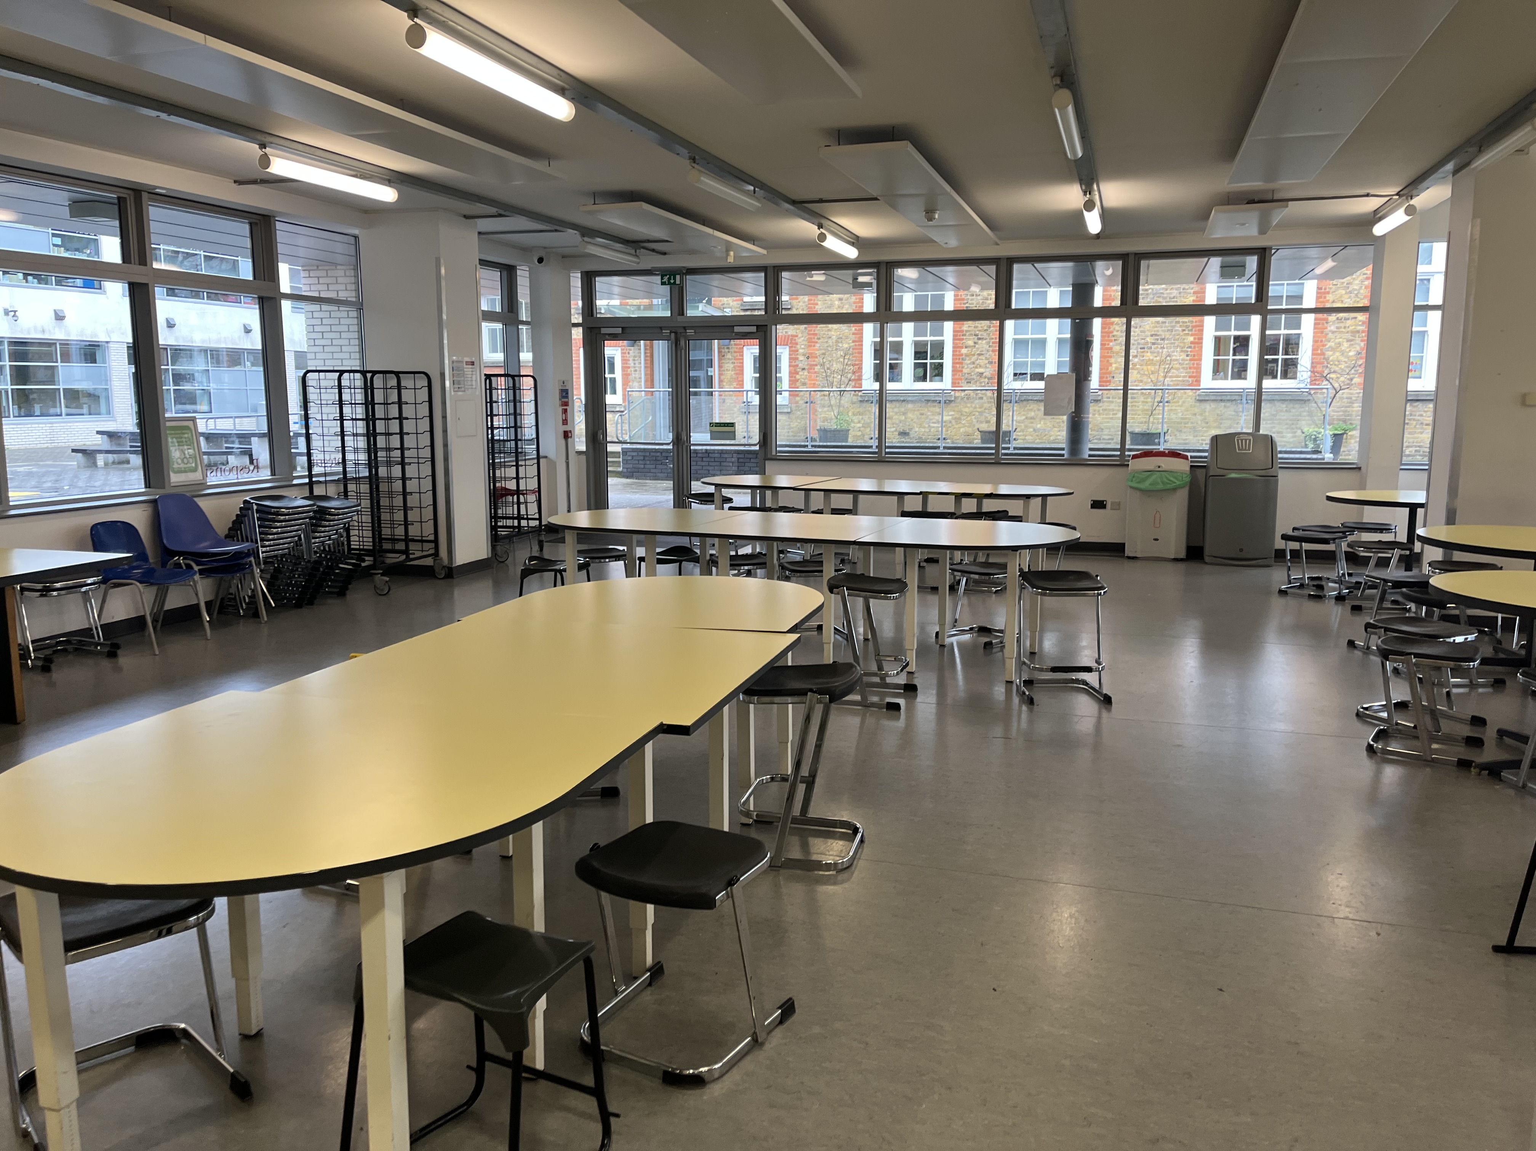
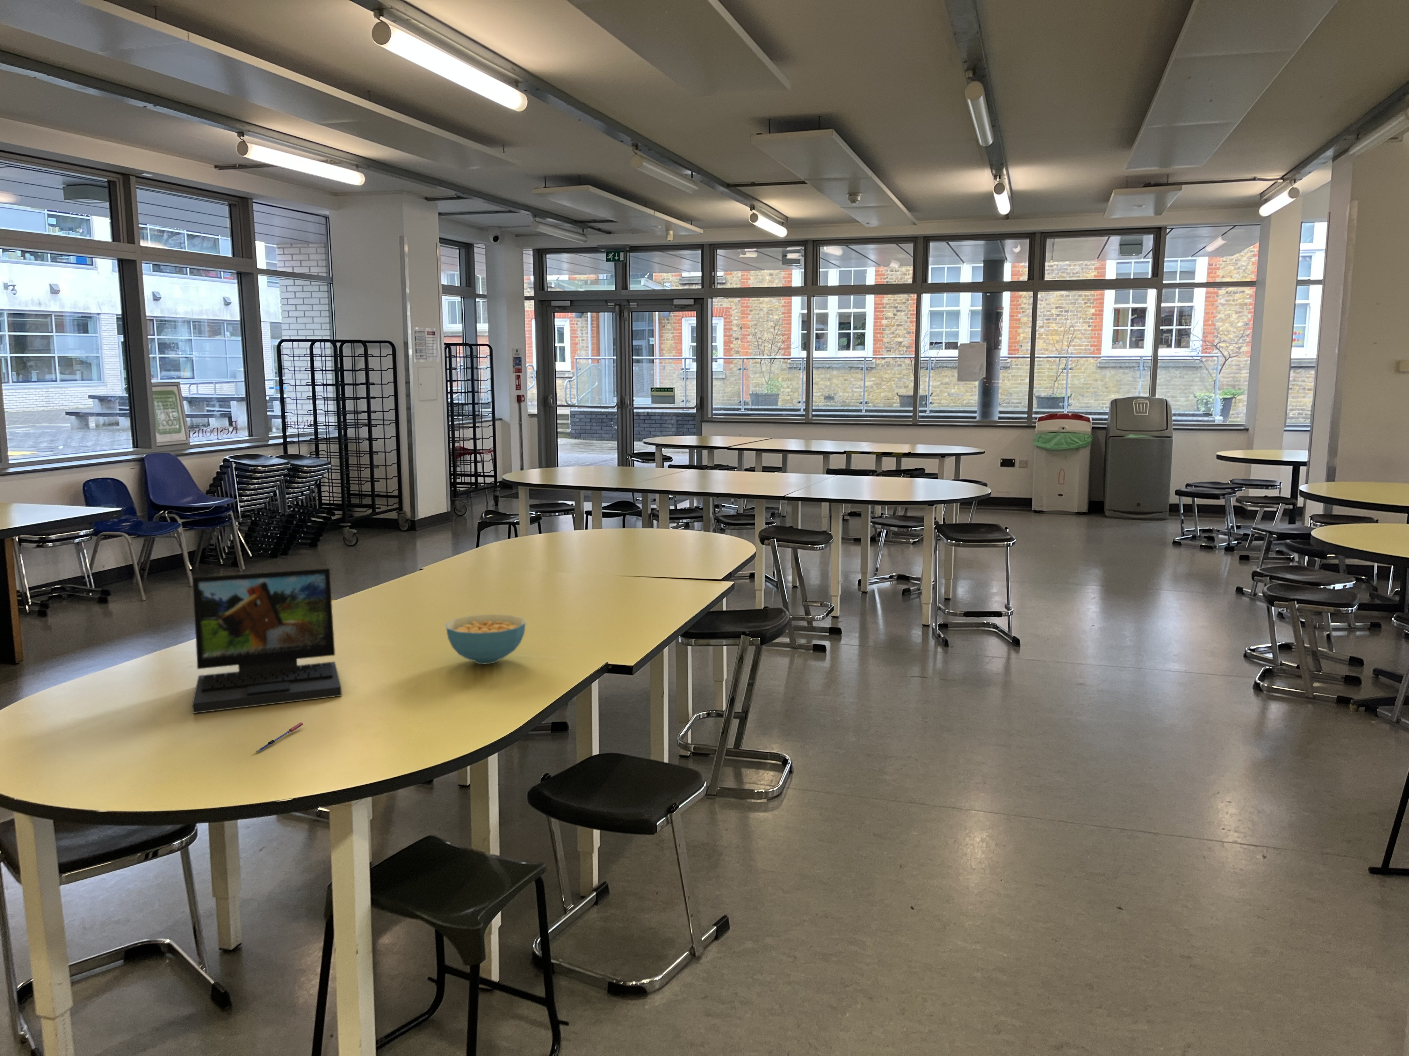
+ pen [255,722,303,752]
+ cereal bowl [445,613,526,664]
+ laptop [192,568,342,713]
